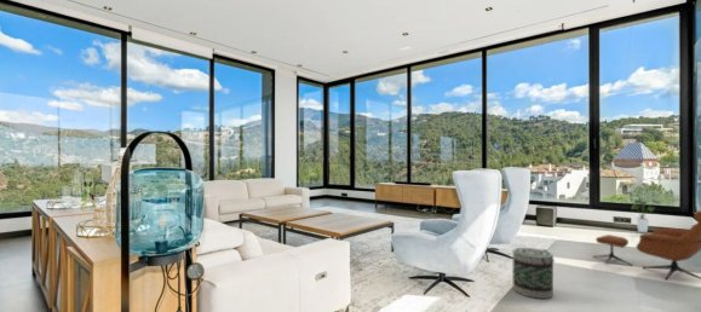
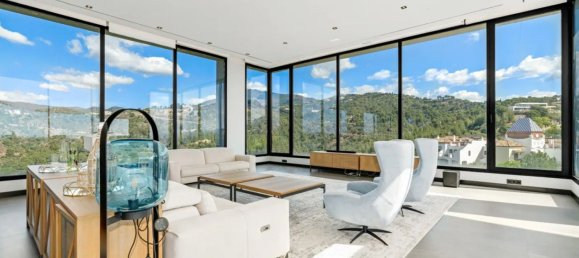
- basket [512,247,556,300]
- lounge chair [592,209,701,281]
- house plant [631,198,661,233]
